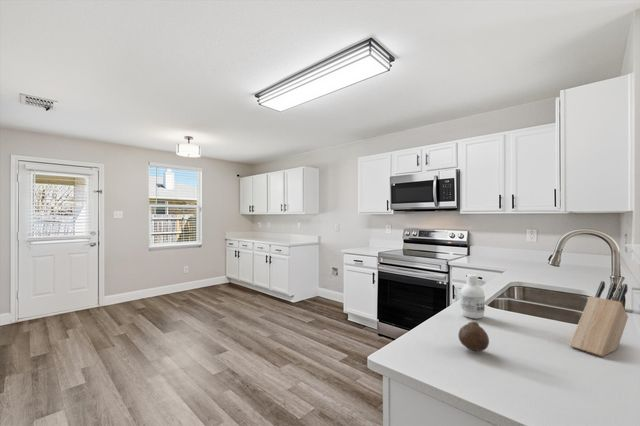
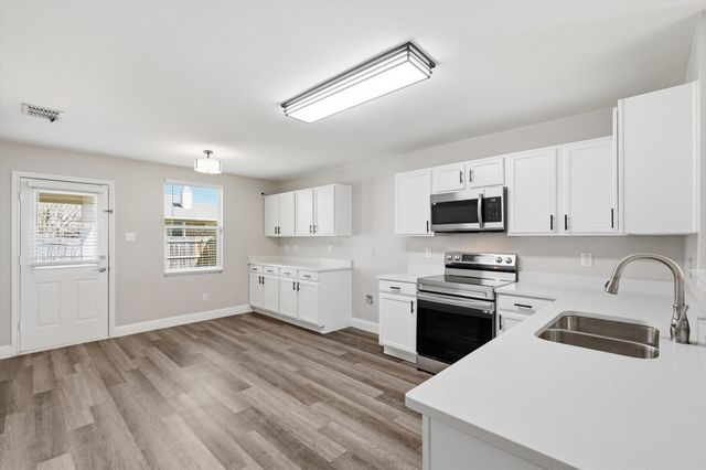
- fruit [457,320,490,352]
- knife block [568,280,629,358]
- bottle [460,273,486,320]
